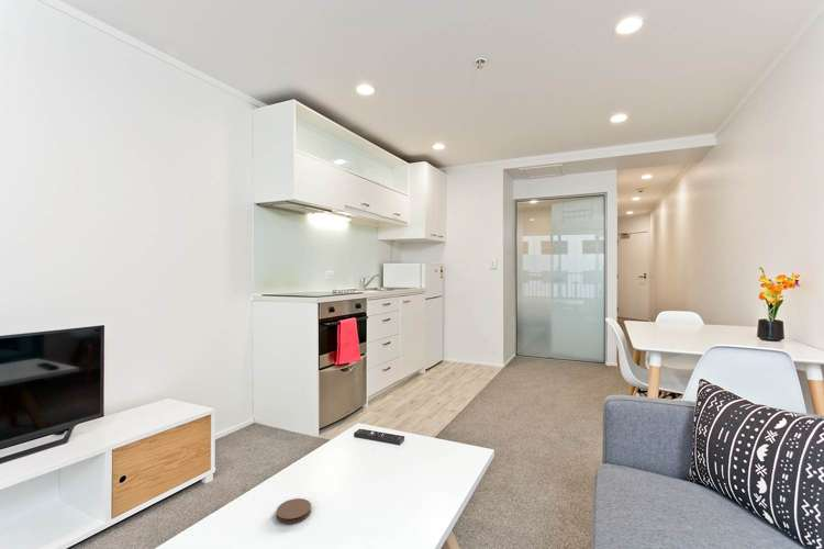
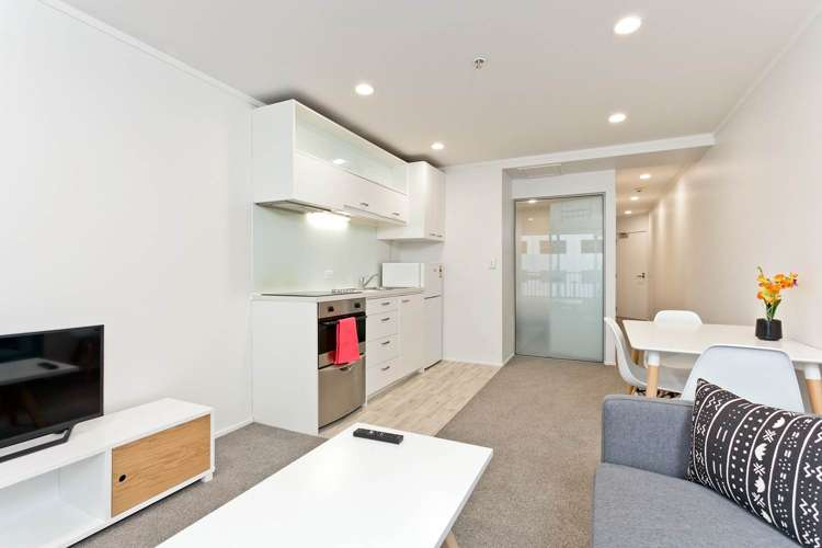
- coaster [276,497,312,525]
